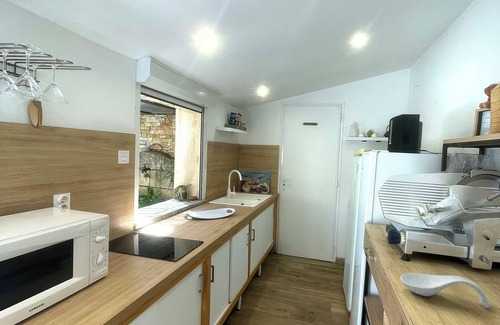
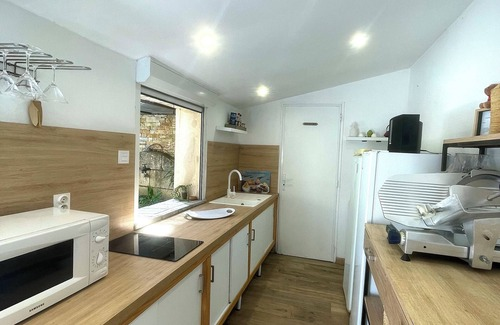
- spoon rest [399,272,490,309]
